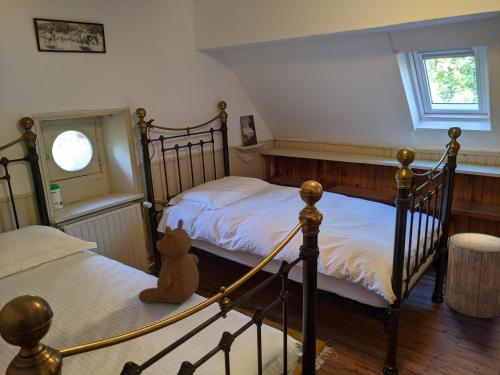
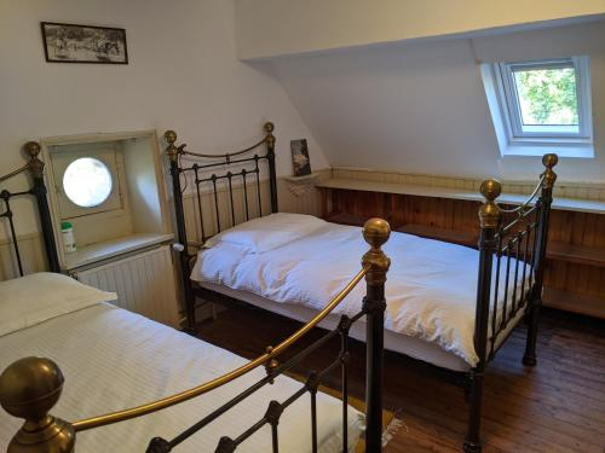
- teddy bear [138,218,200,304]
- stool [445,232,500,319]
